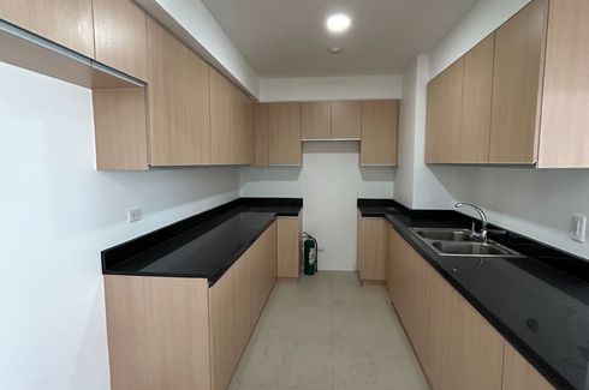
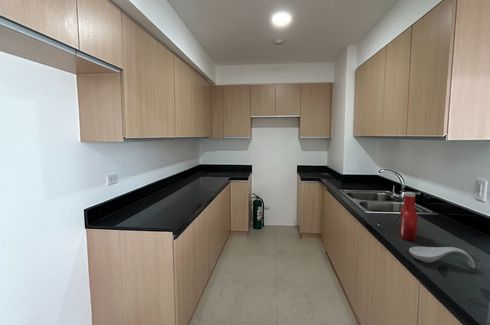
+ spoon rest [408,246,476,269]
+ soap bottle [399,191,419,242]
